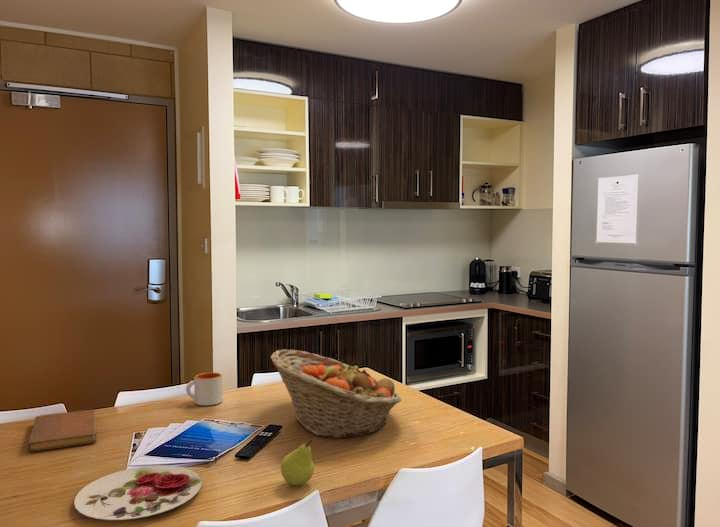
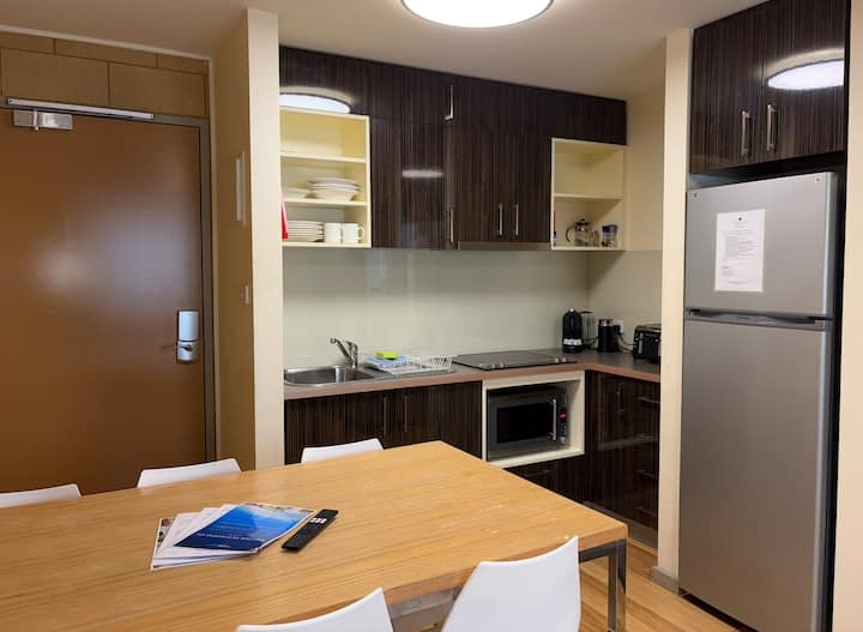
- notebook [26,409,98,452]
- mug [185,371,223,407]
- fruit basket [269,349,402,439]
- plate [73,464,203,521]
- fruit [280,439,315,486]
